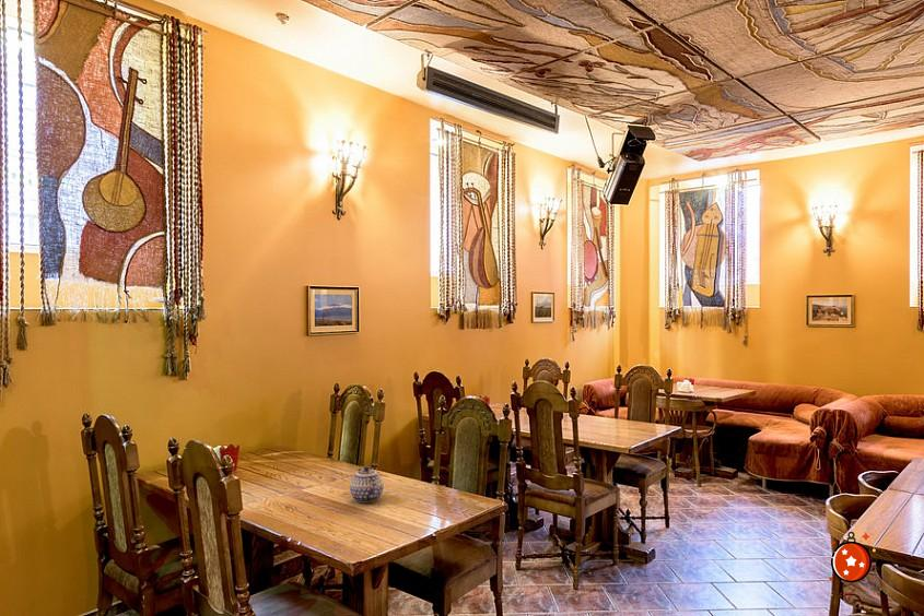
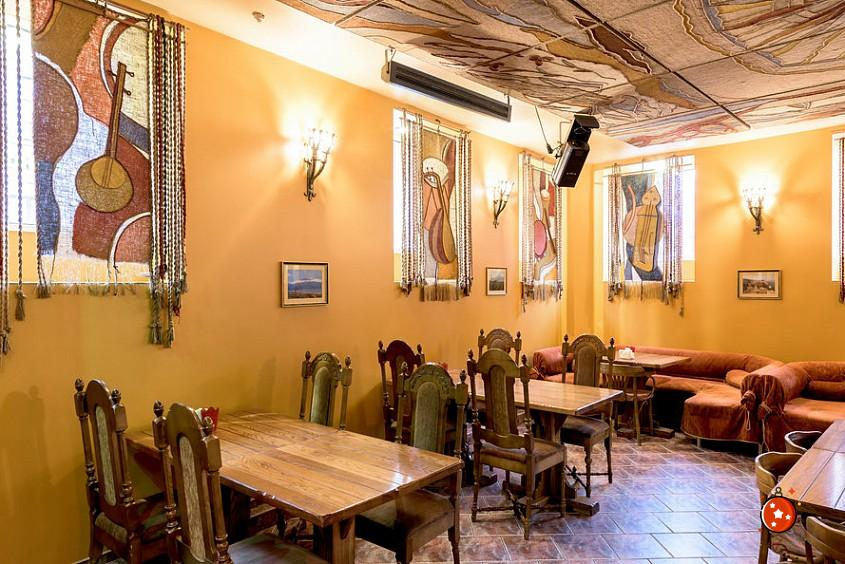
- teapot [349,465,385,504]
